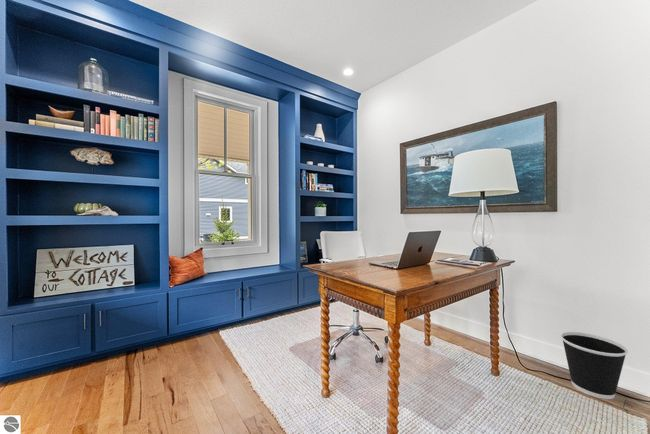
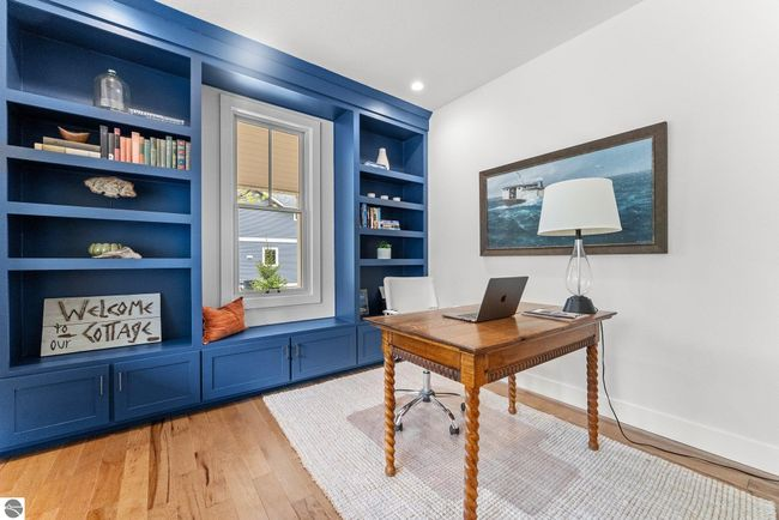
- wastebasket [560,331,629,400]
